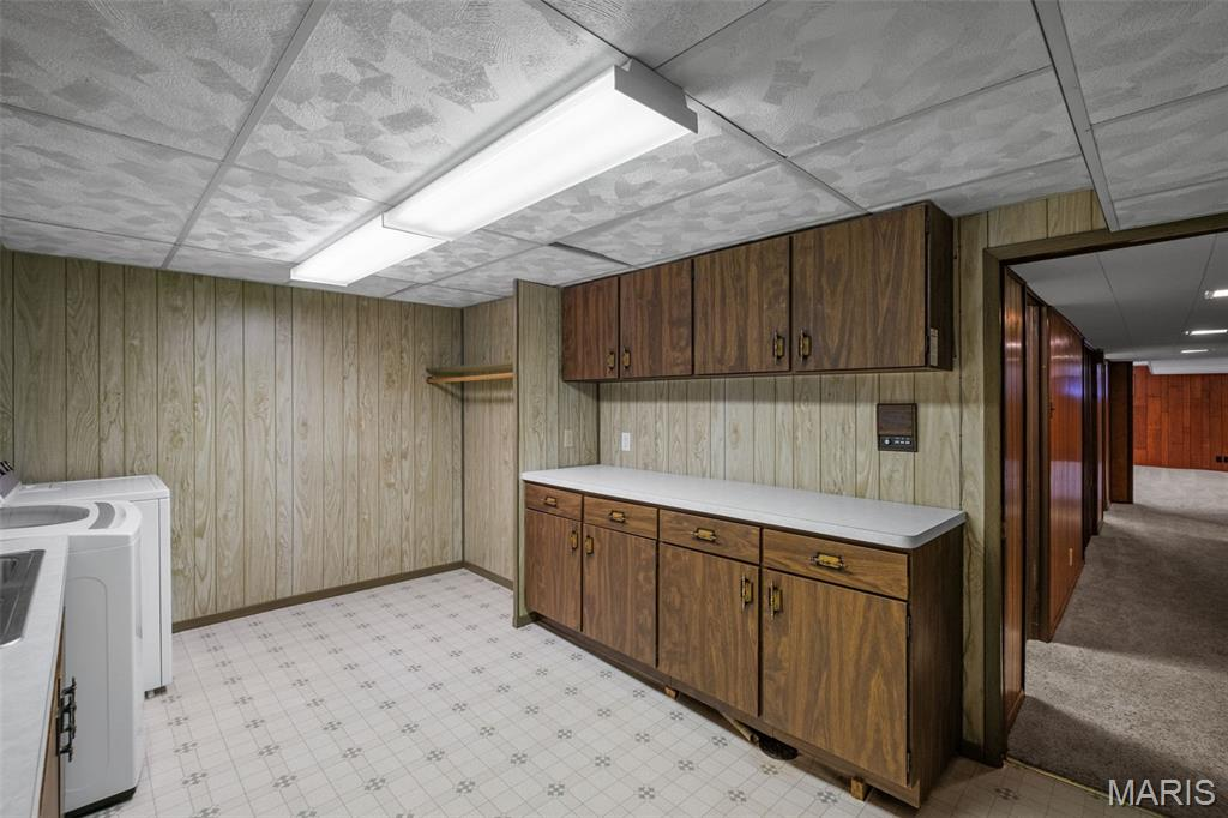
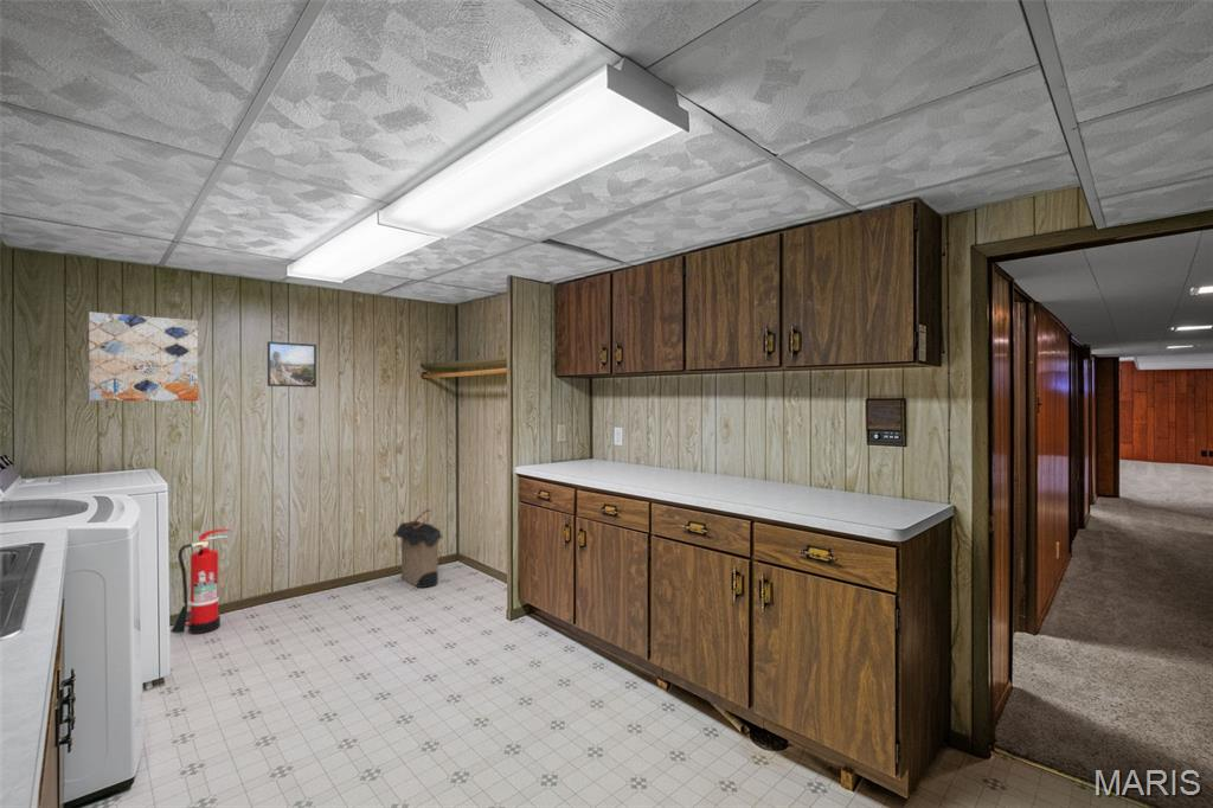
+ fire extinguisher [169,528,232,635]
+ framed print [267,340,317,389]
+ wall art [88,310,199,402]
+ laundry hamper [392,508,444,589]
